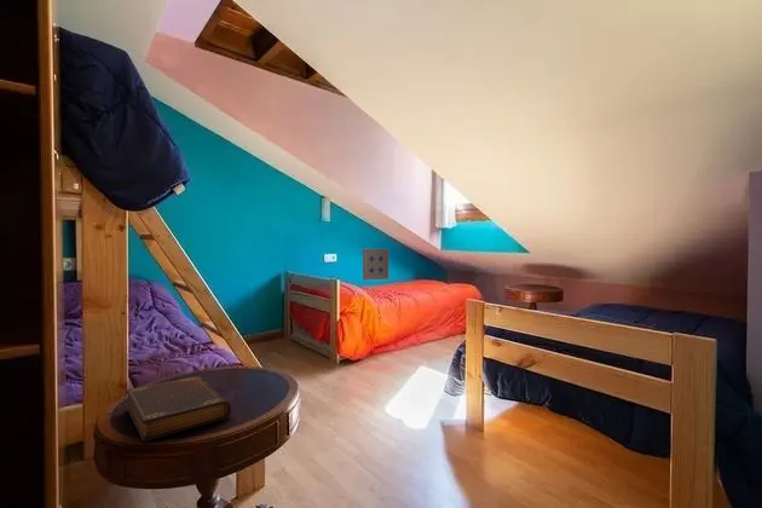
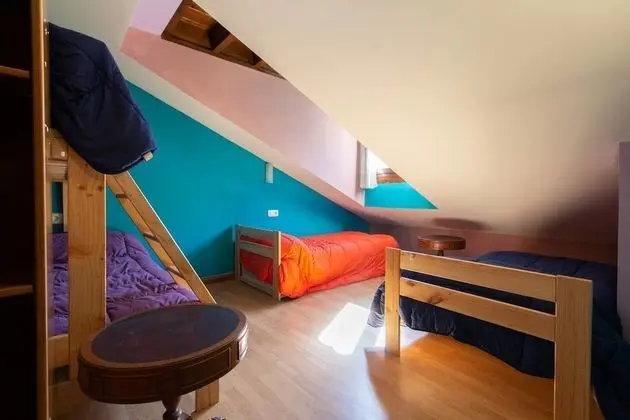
- book [125,375,232,443]
- wall art [362,248,389,282]
